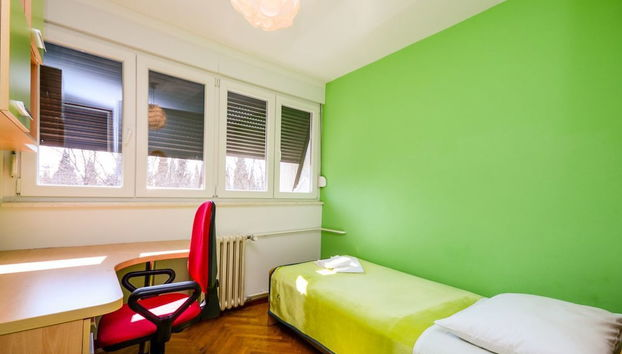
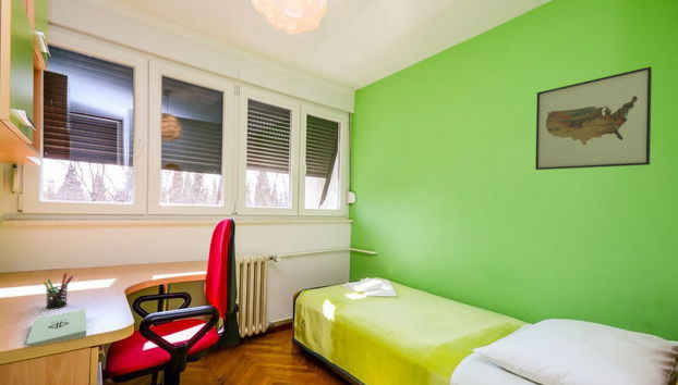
+ notepad [25,308,87,347]
+ pen holder [43,272,74,310]
+ wall art [534,65,653,171]
